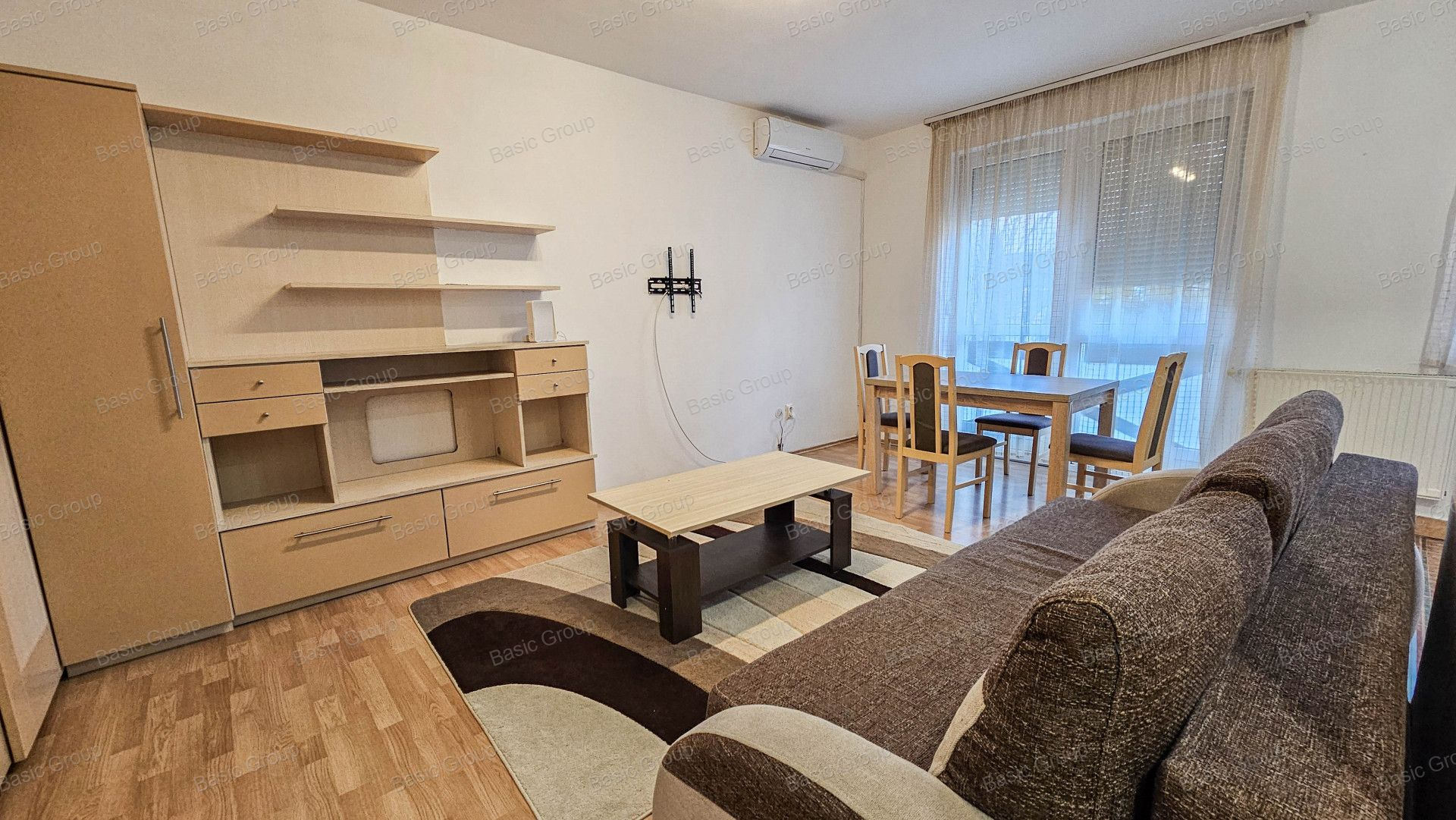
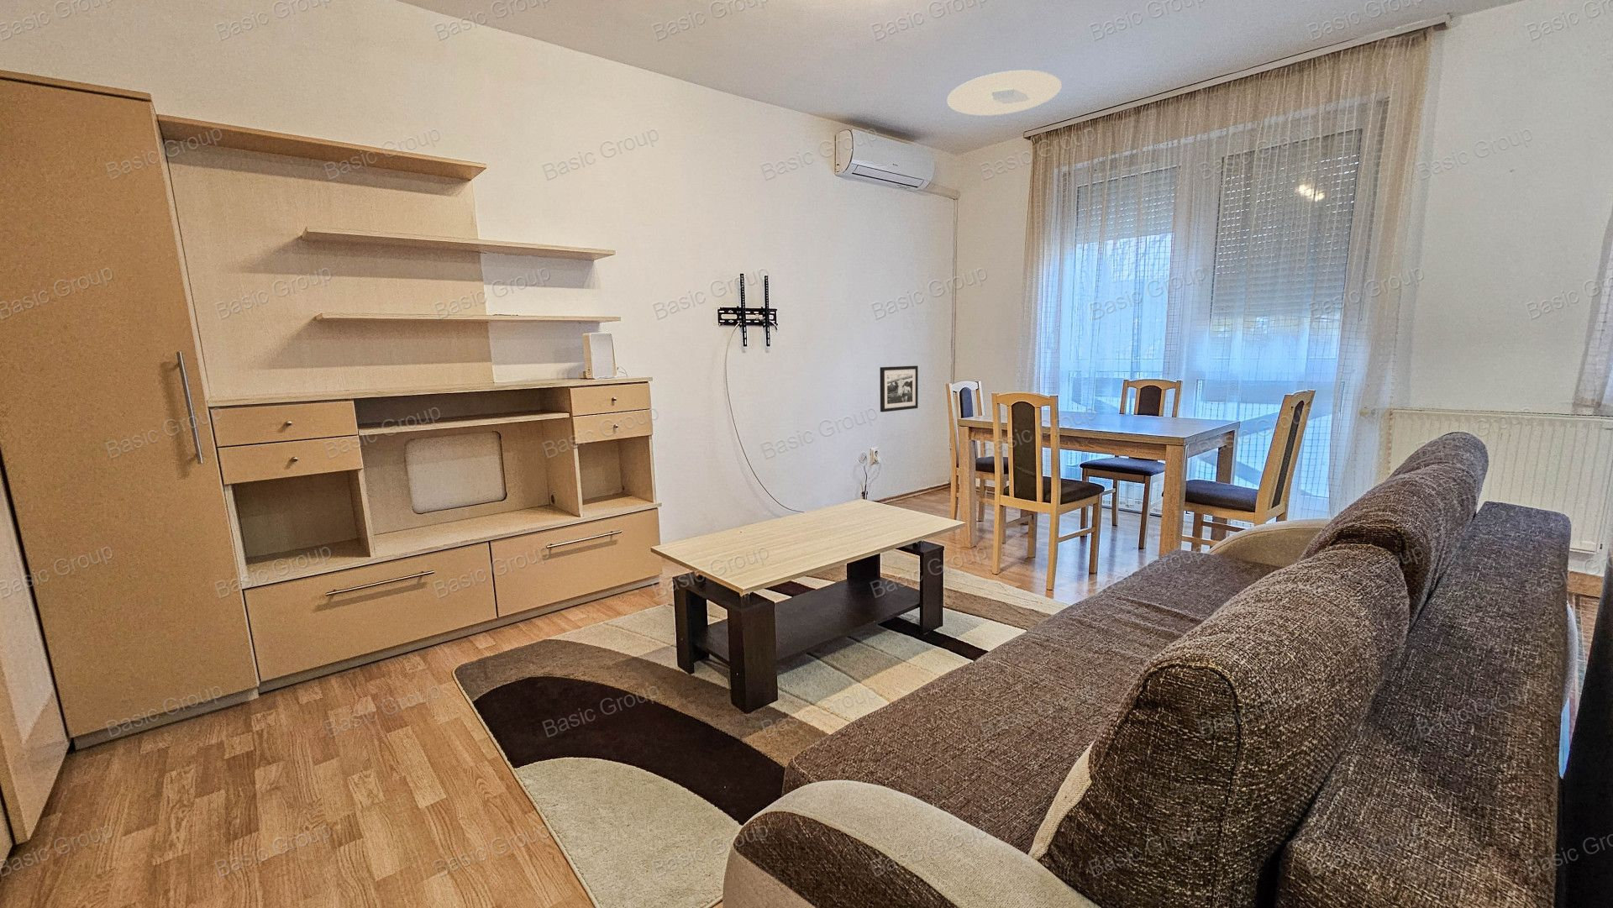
+ ceiling light [947,70,1062,116]
+ picture frame [879,364,919,413]
